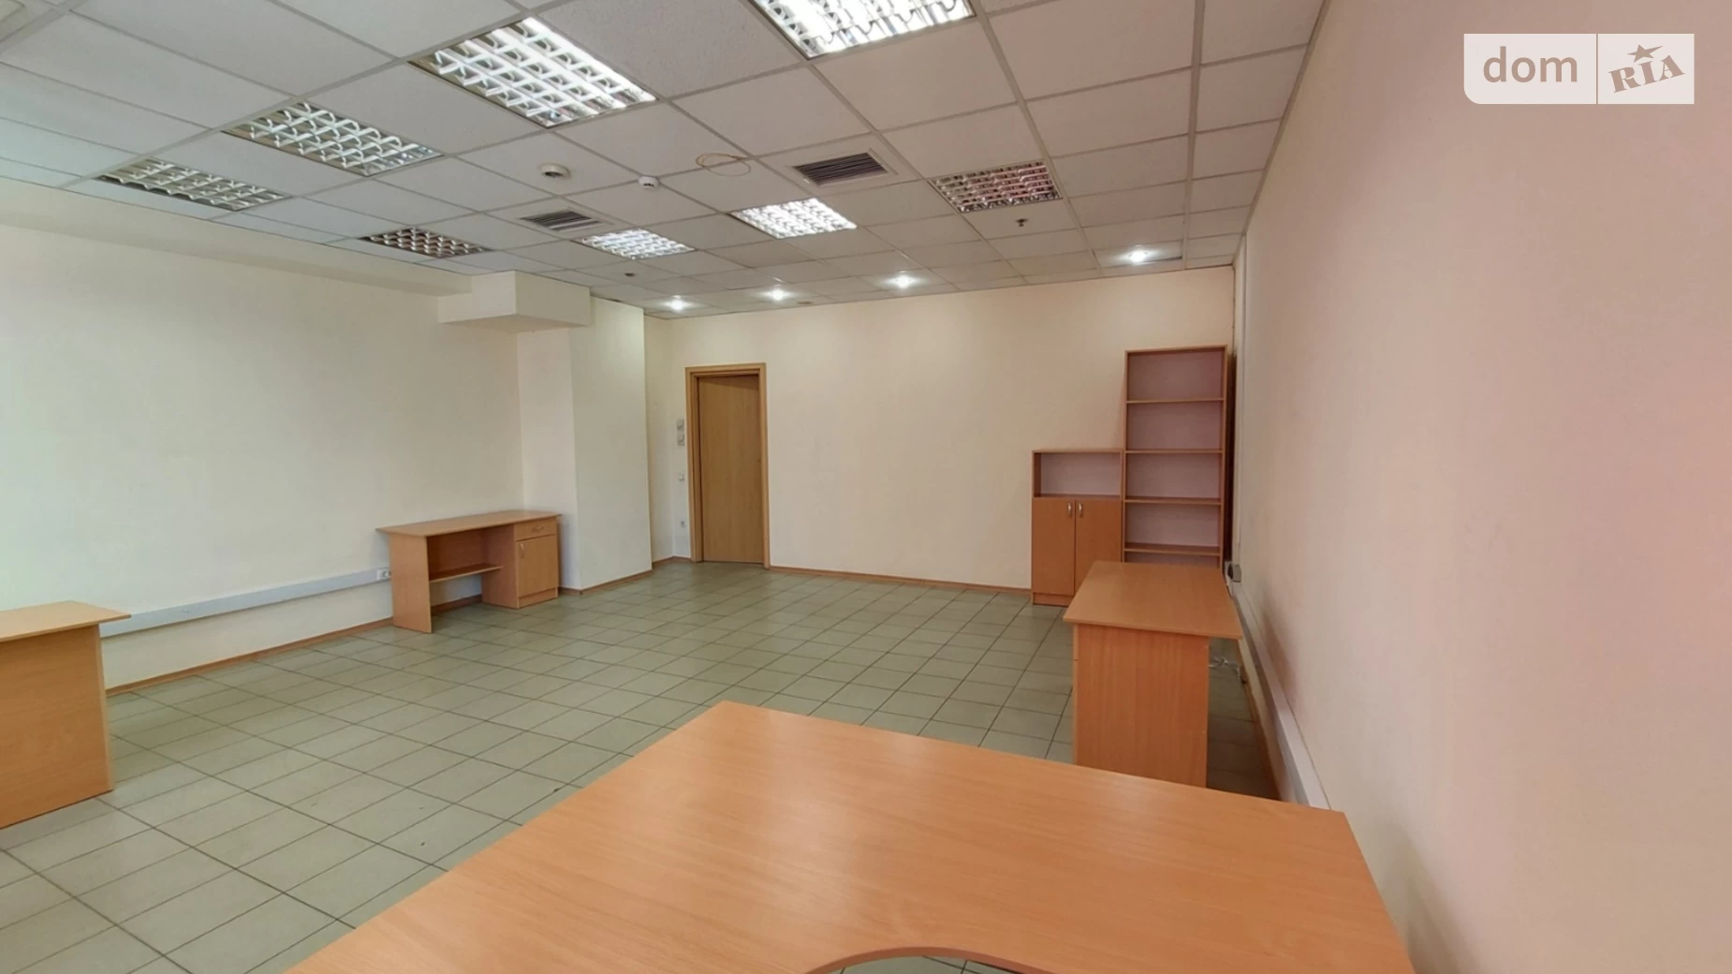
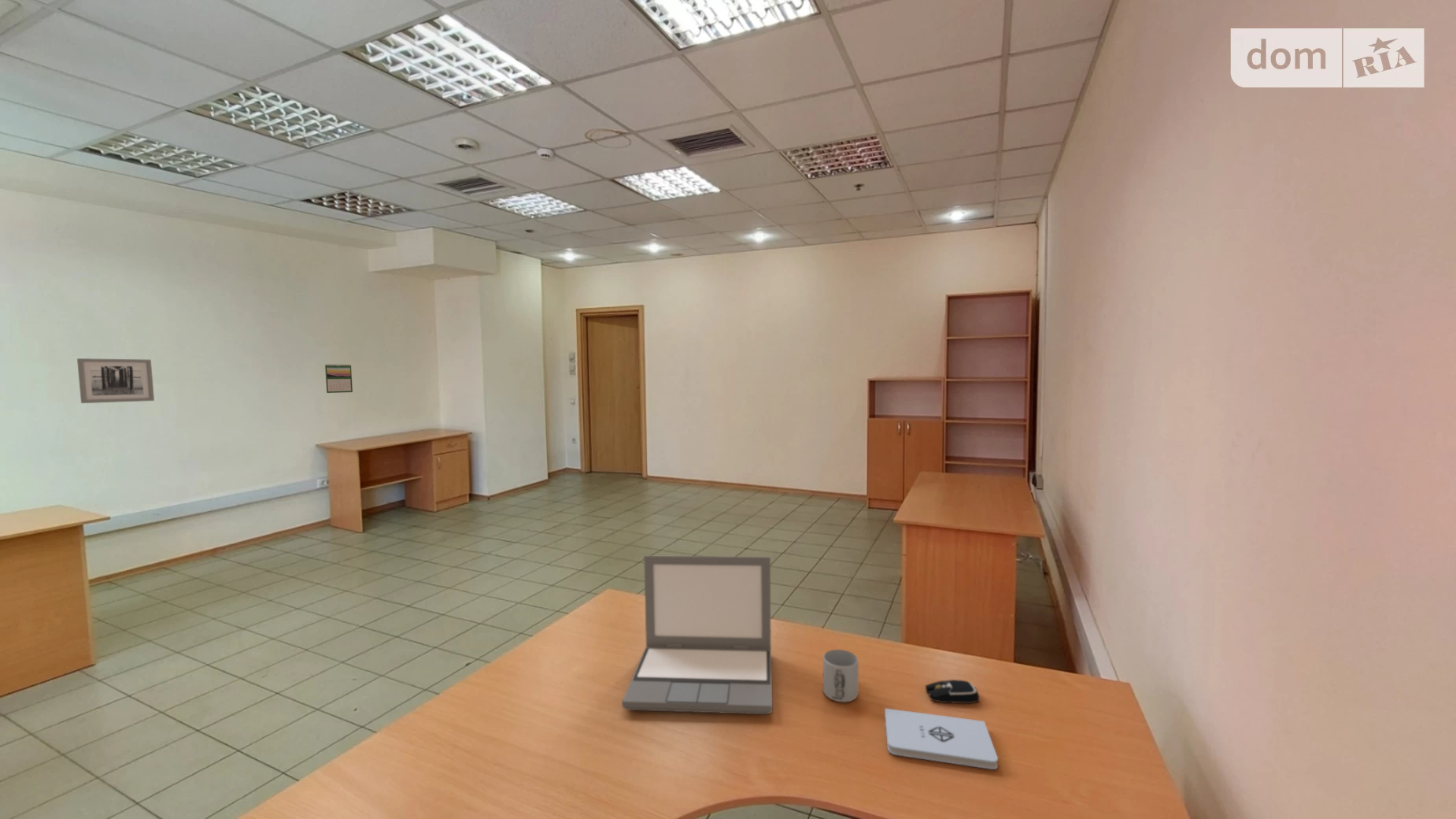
+ mug [822,649,859,703]
+ computer mouse [925,679,980,704]
+ calendar [324,363,353,394]
+ wall art [76,358,155,404]
+ notepad [884,707,999,770]
+ laptop [621,554,773,715]
